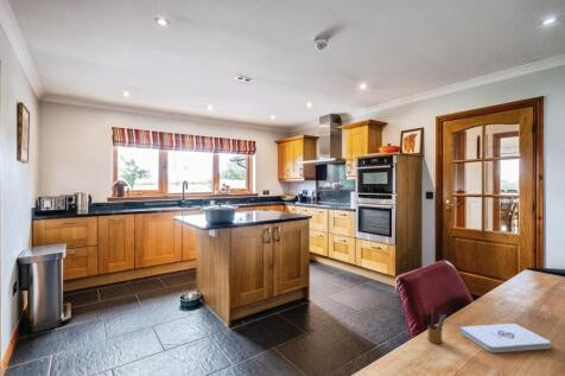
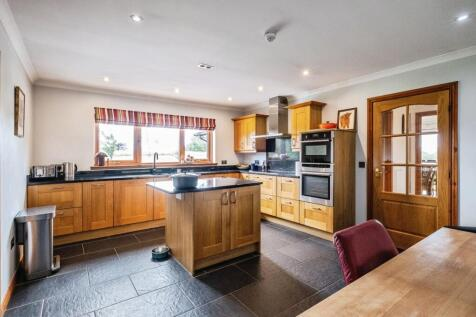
- pencil box [421,306,446,344]
- notepad [458,323,552,353]
